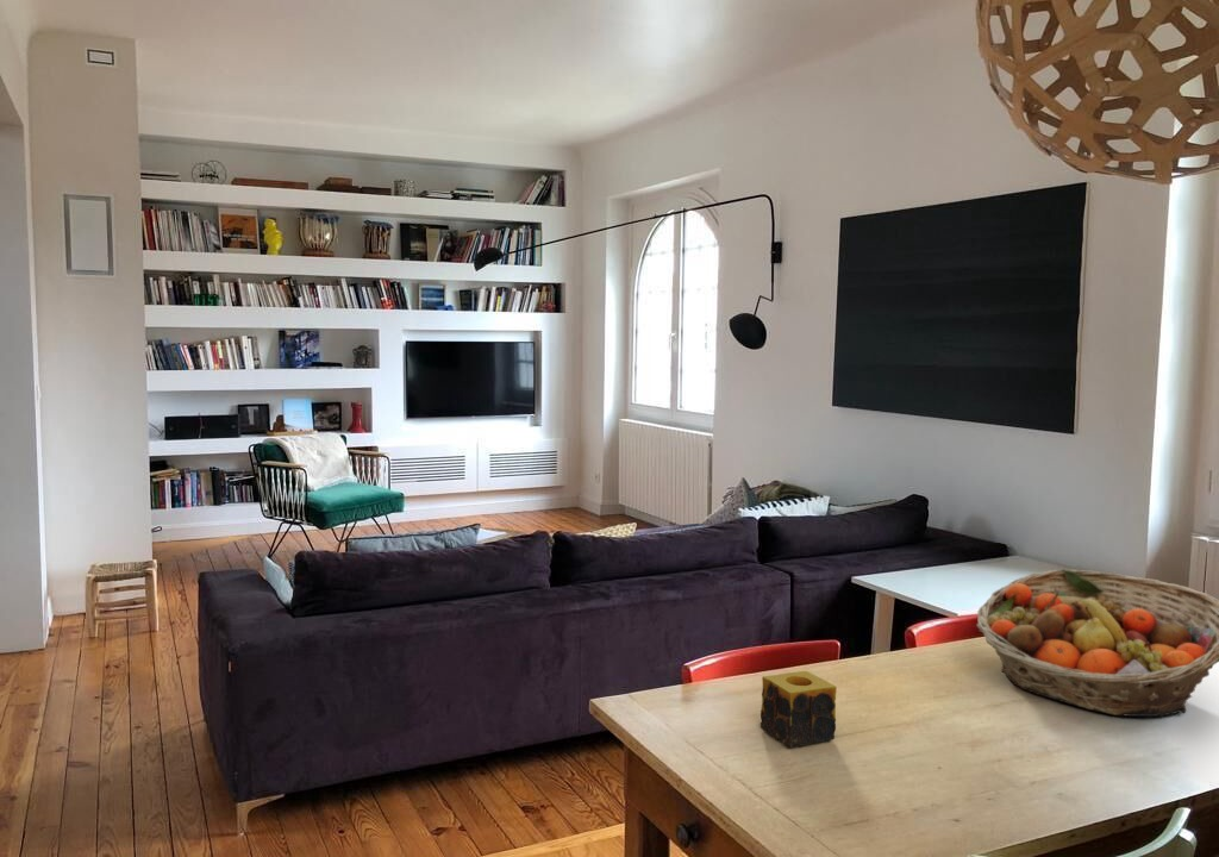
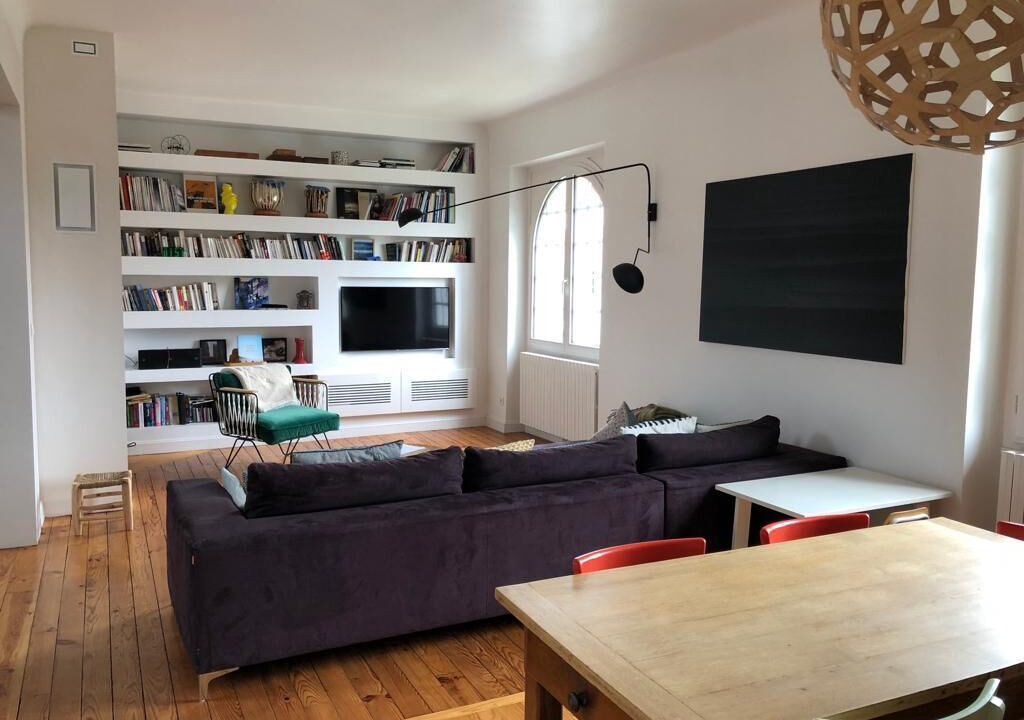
- candle [759,670,837,749]
- fruit basket [975,568,1219,718]
